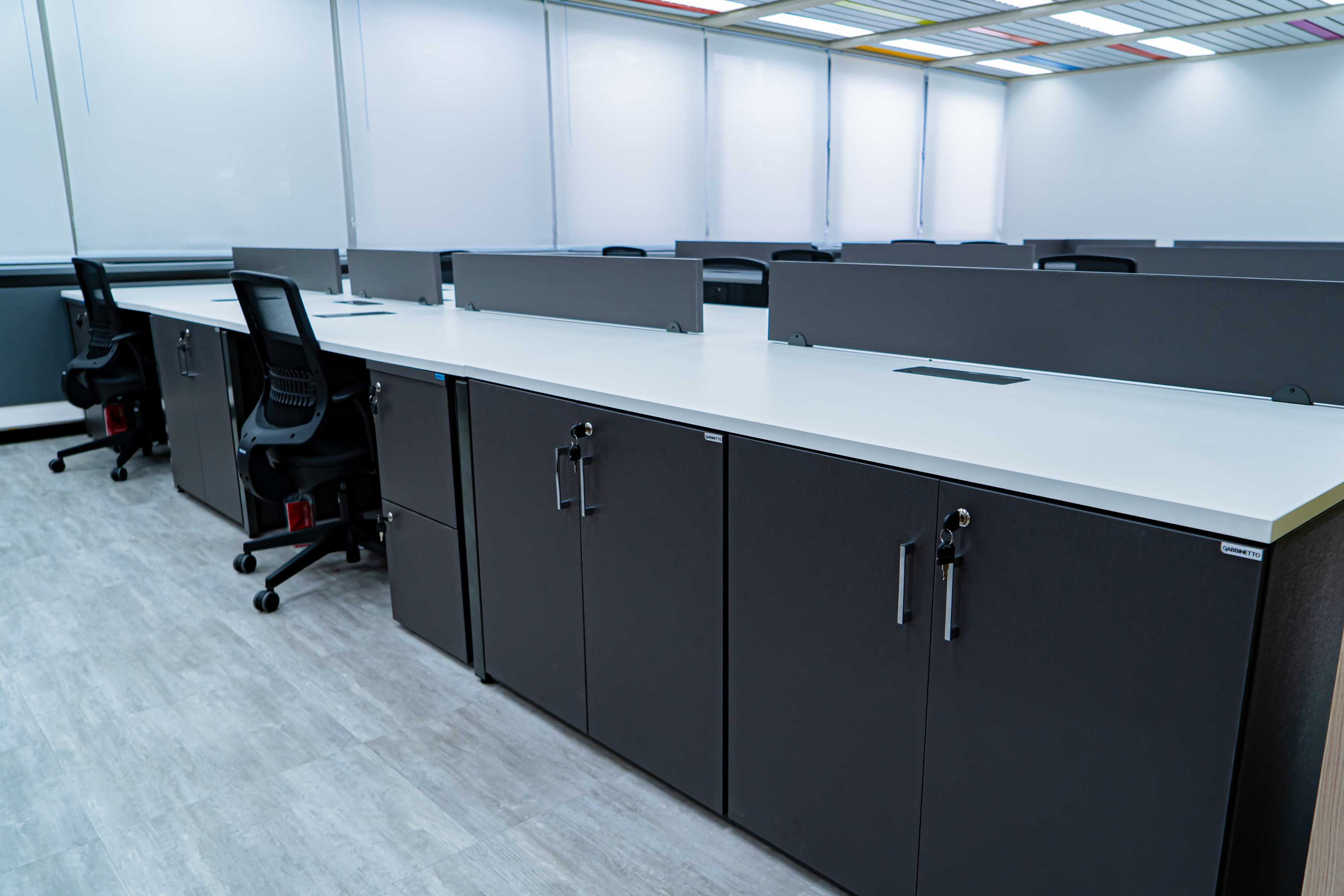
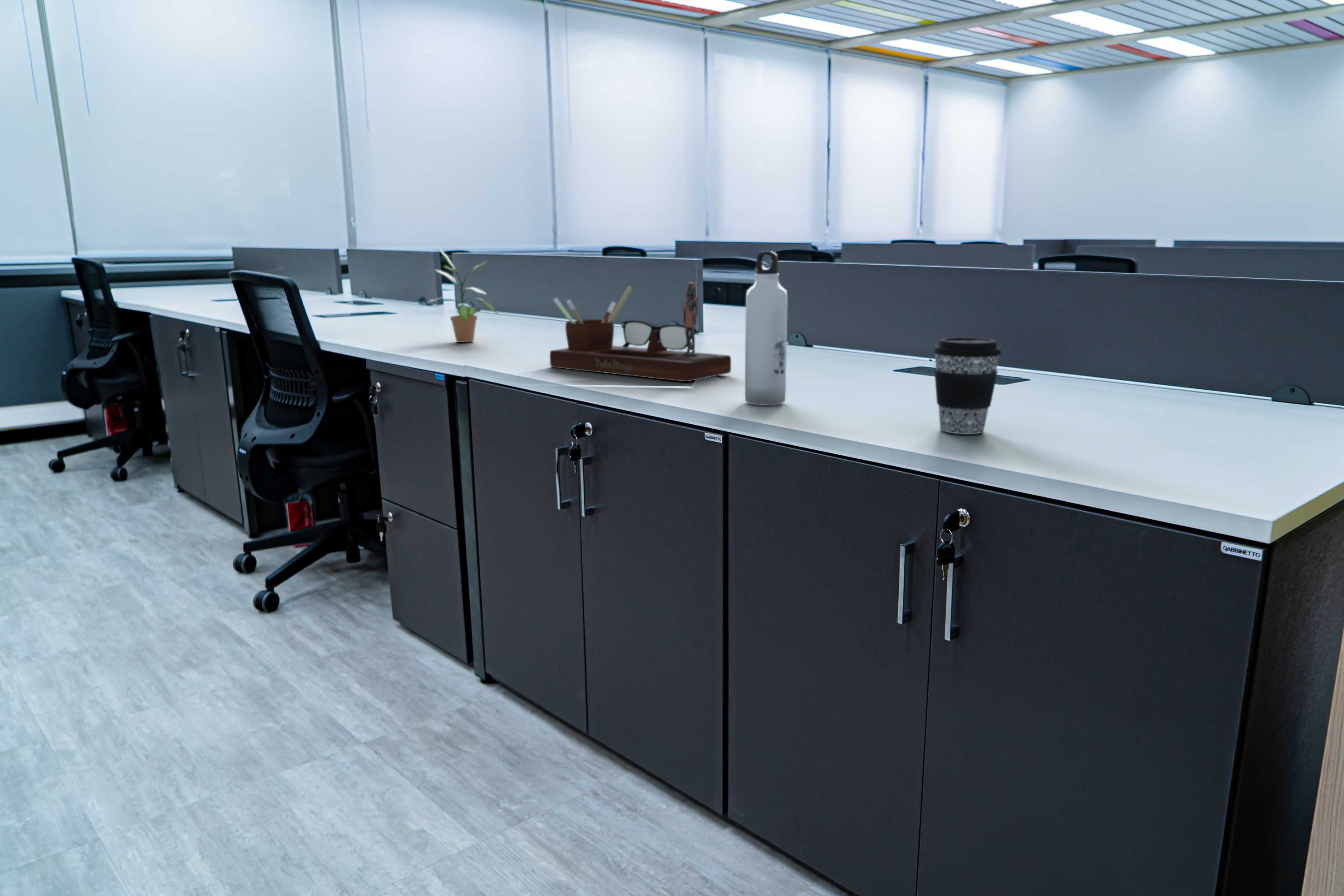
+ potted plant [417,245,499,343]
+ coffee cup [933,337,1002,435]
+ water bottle [745,250,788,406]
+ desk organizer [549,282,732,382]
